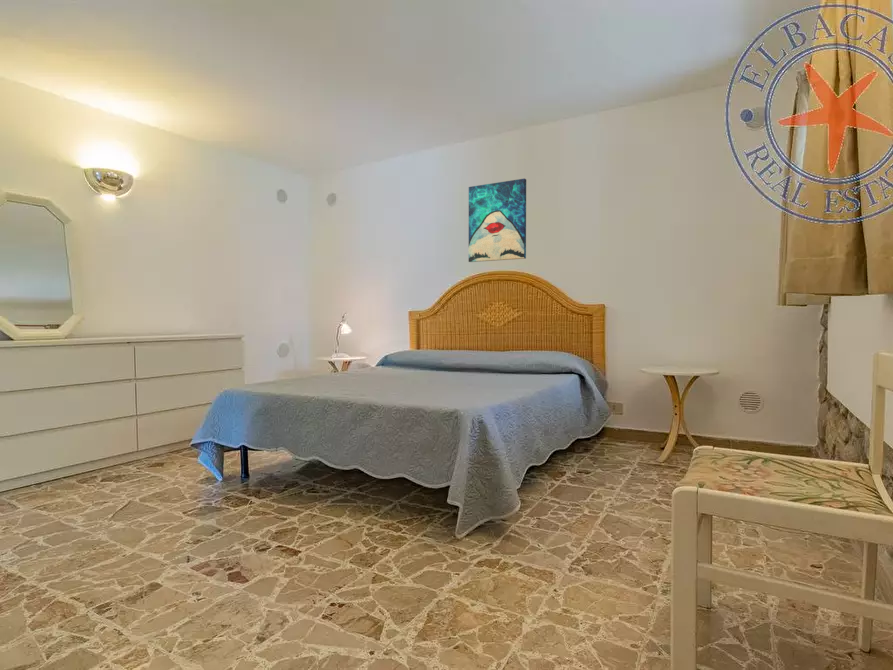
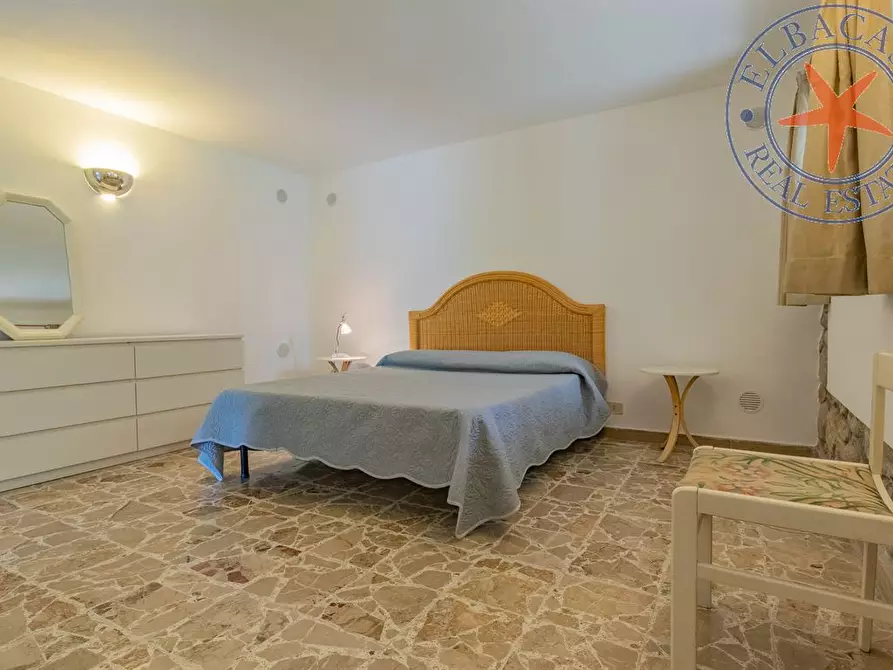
- wall art [468,178,527,263]
